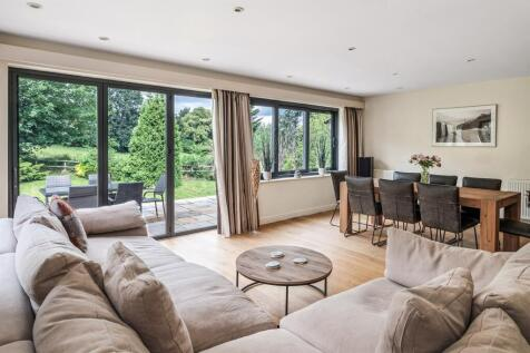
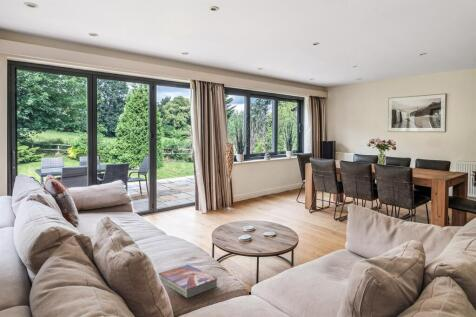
+ textbook [157,264,219,299]
